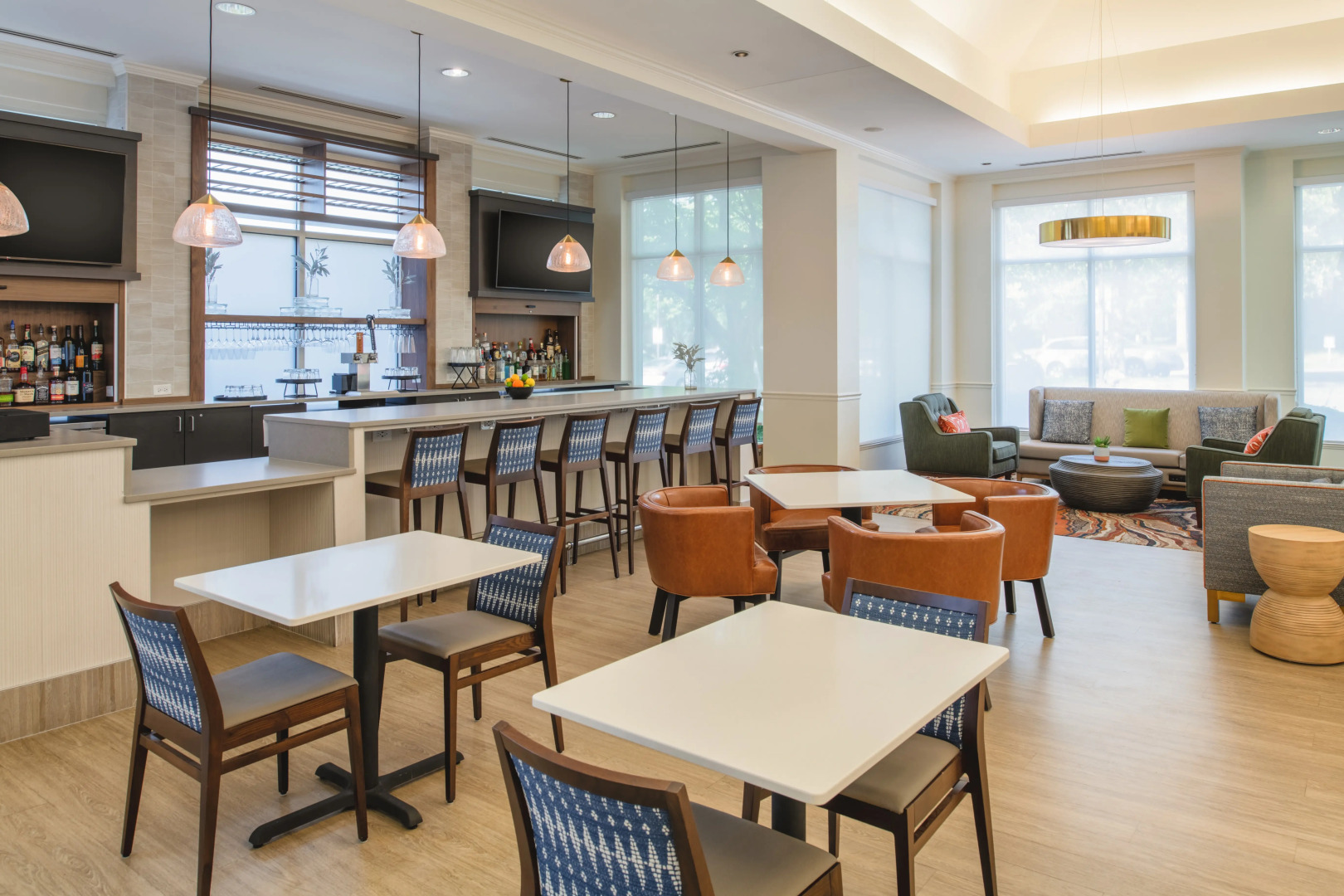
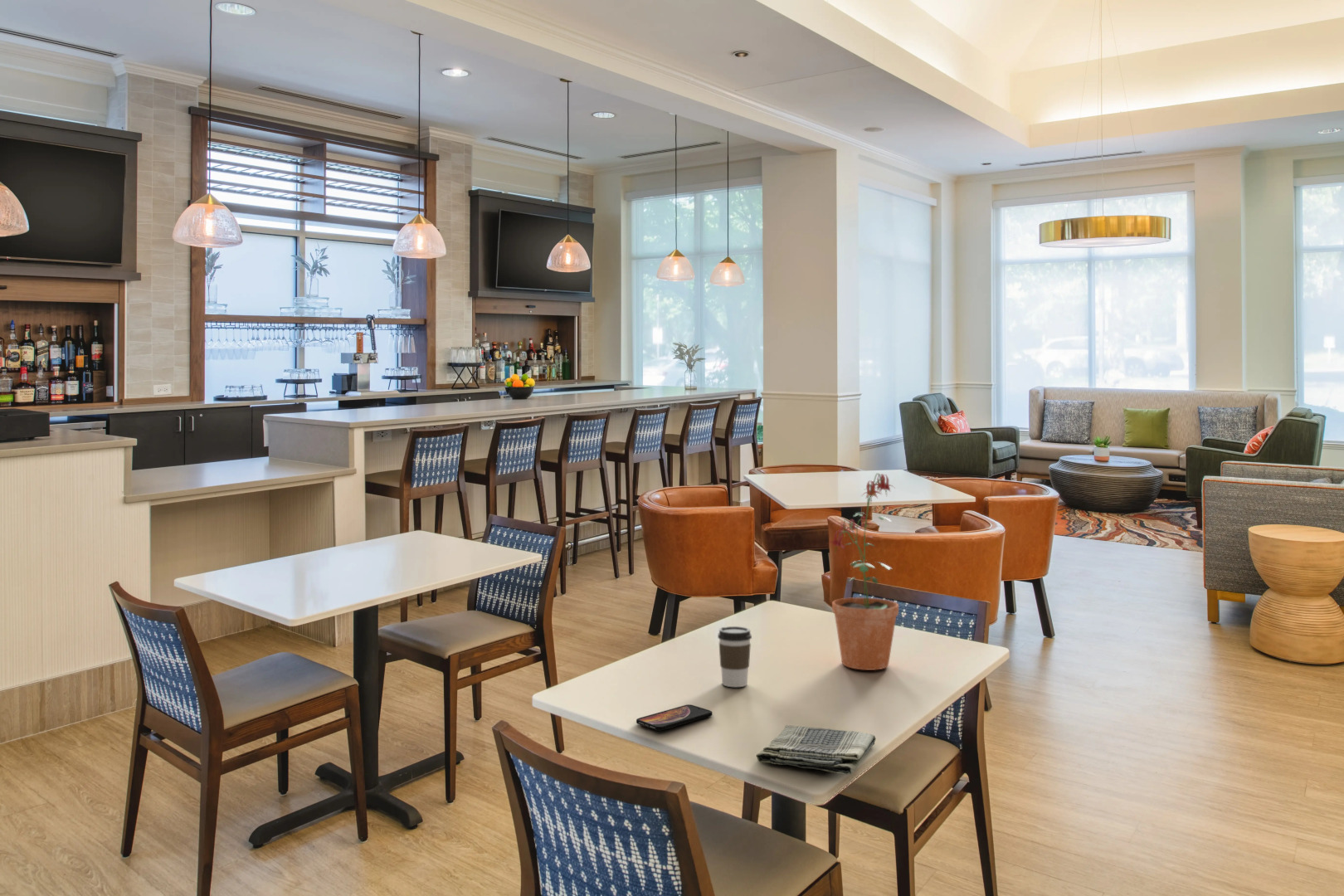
+ smartphone [635,704,713,732]
+ coffee cup [717,626,752,688]
+ potted plant [826,472,899,671]
+ dish towel [756,724,877,776]
